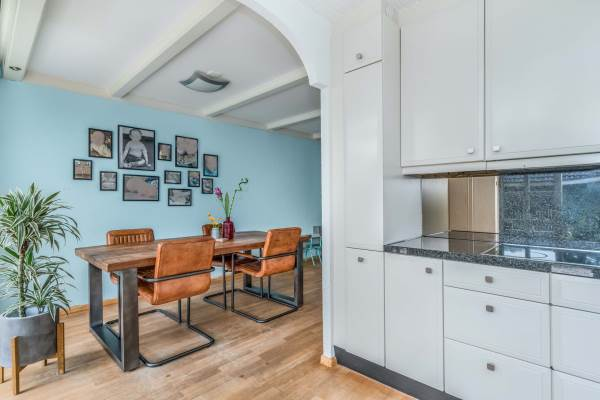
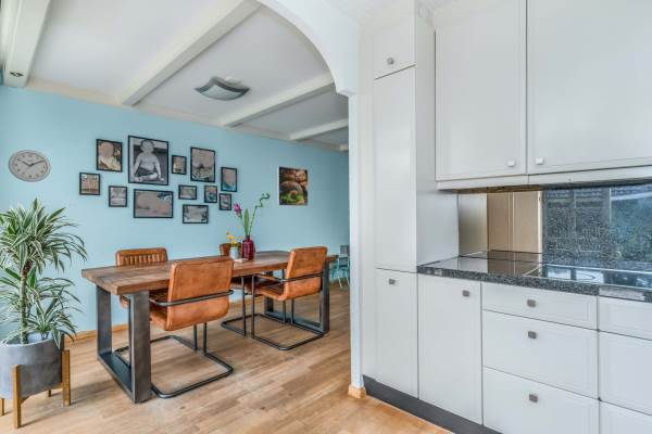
+ wall clock [8,149,52,183]
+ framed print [276,165,309,207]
